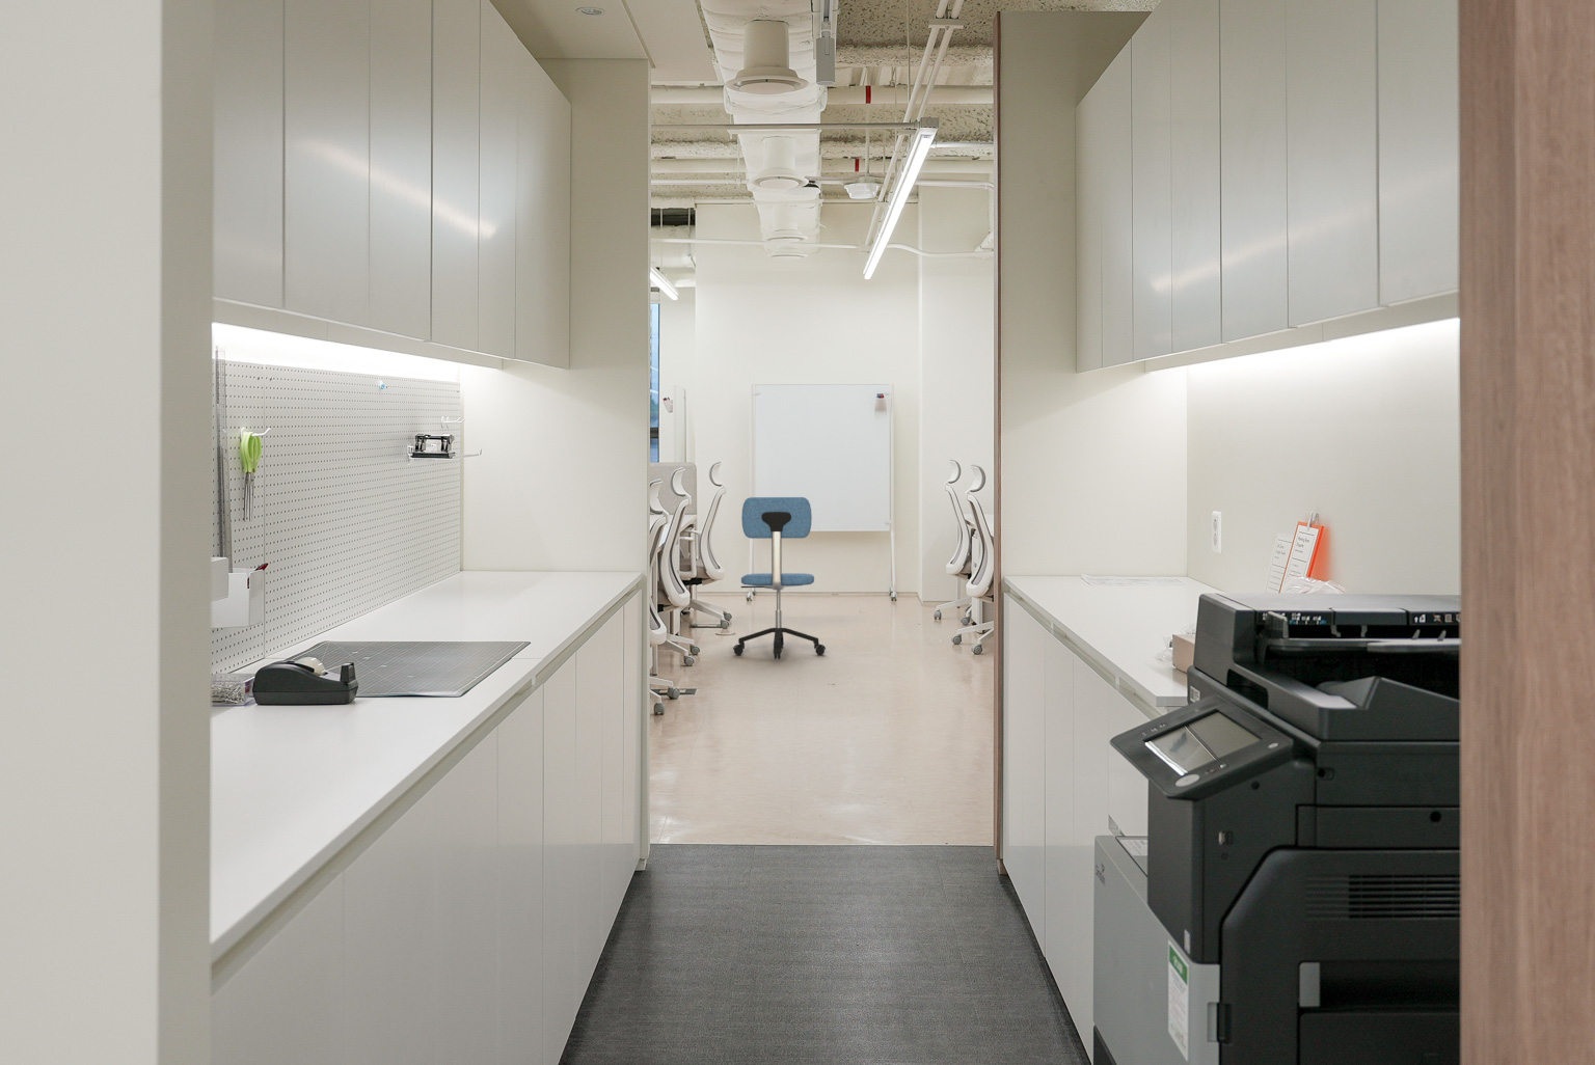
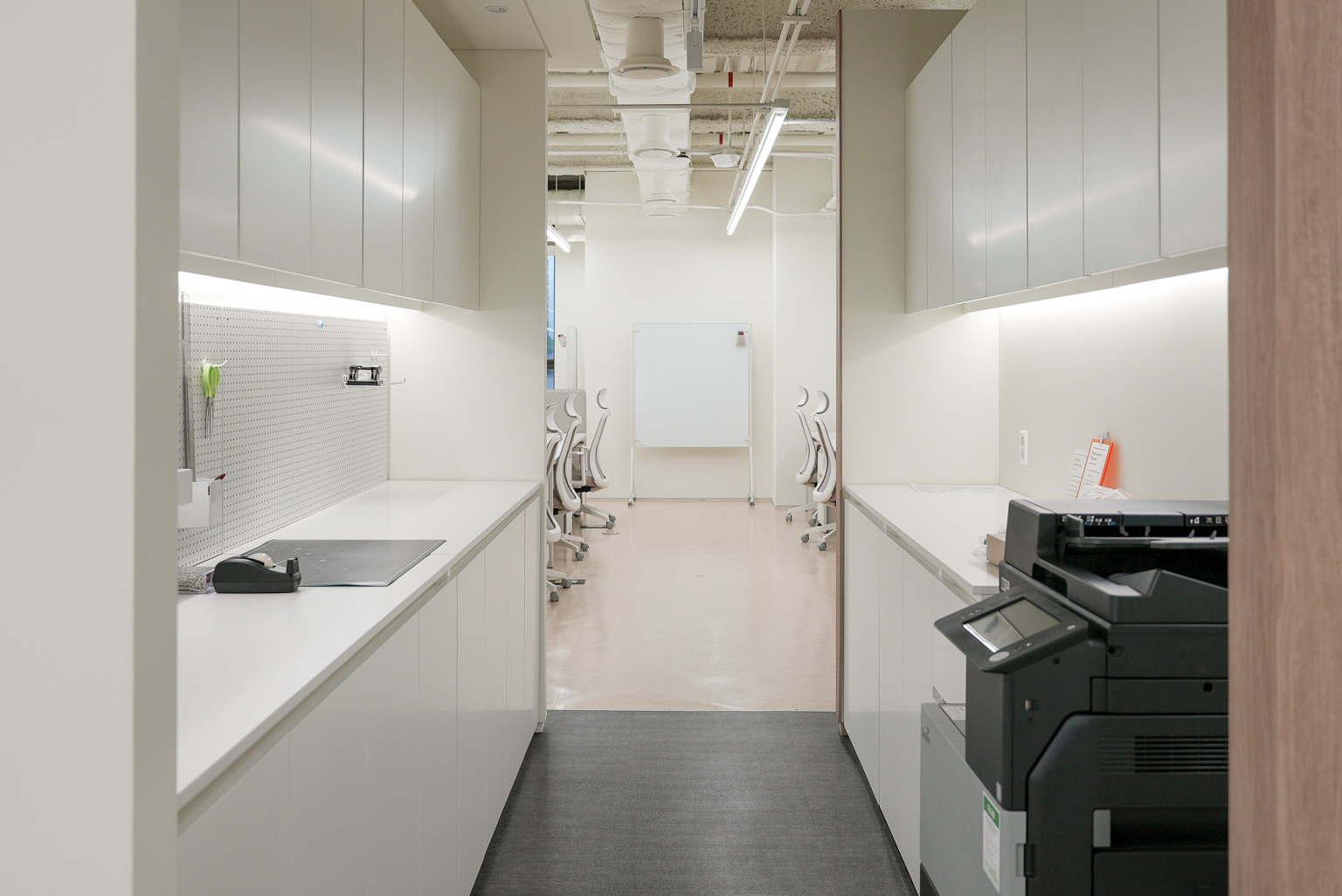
- office chair [732,496,826,660]
